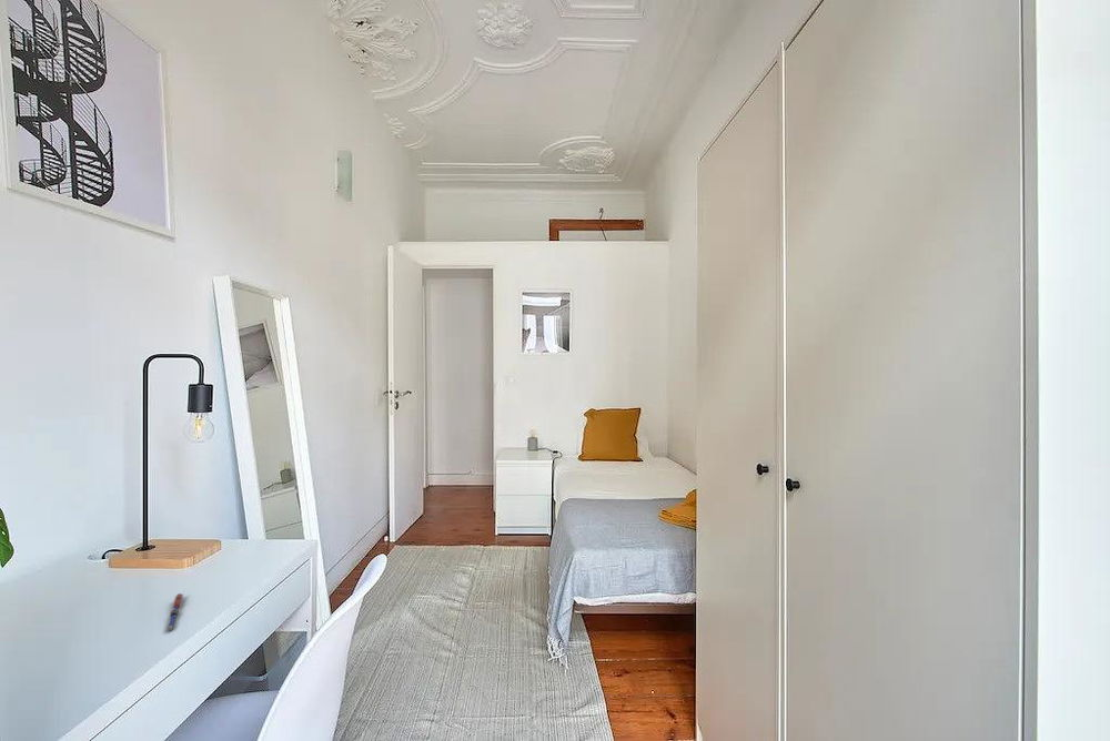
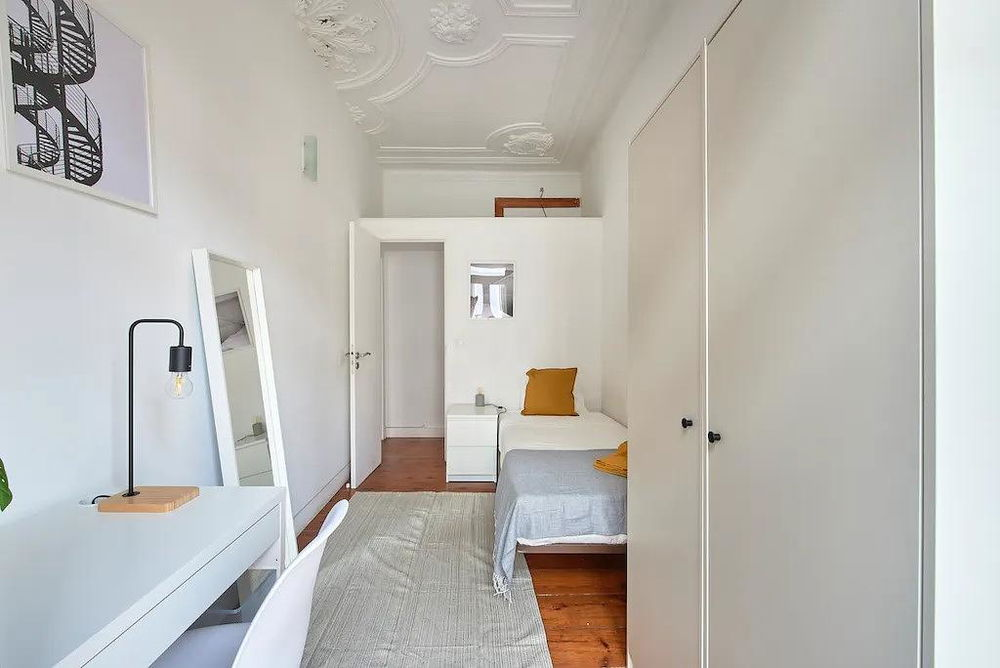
- pen [163,592,184,633]
